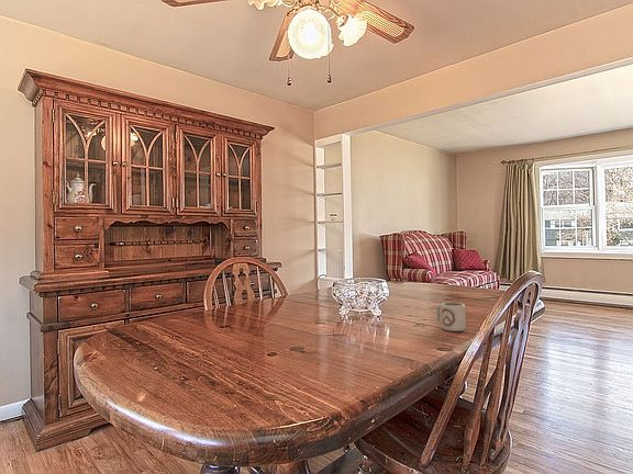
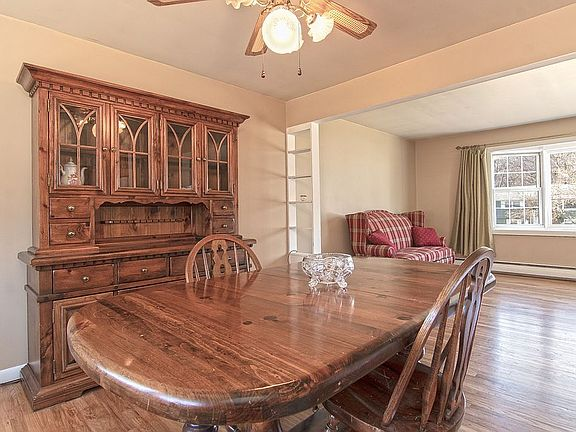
- cup [435,302,467,332]
